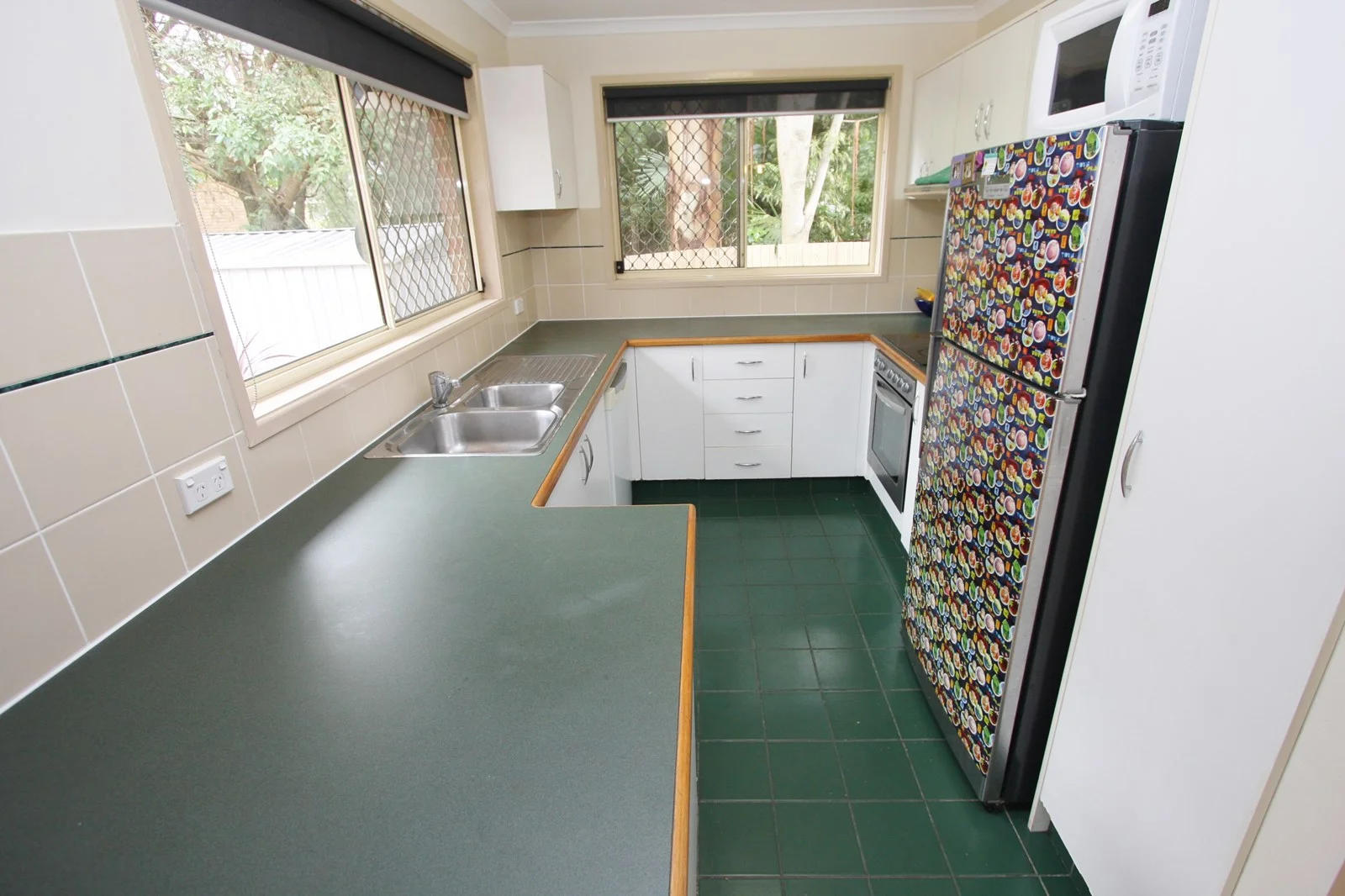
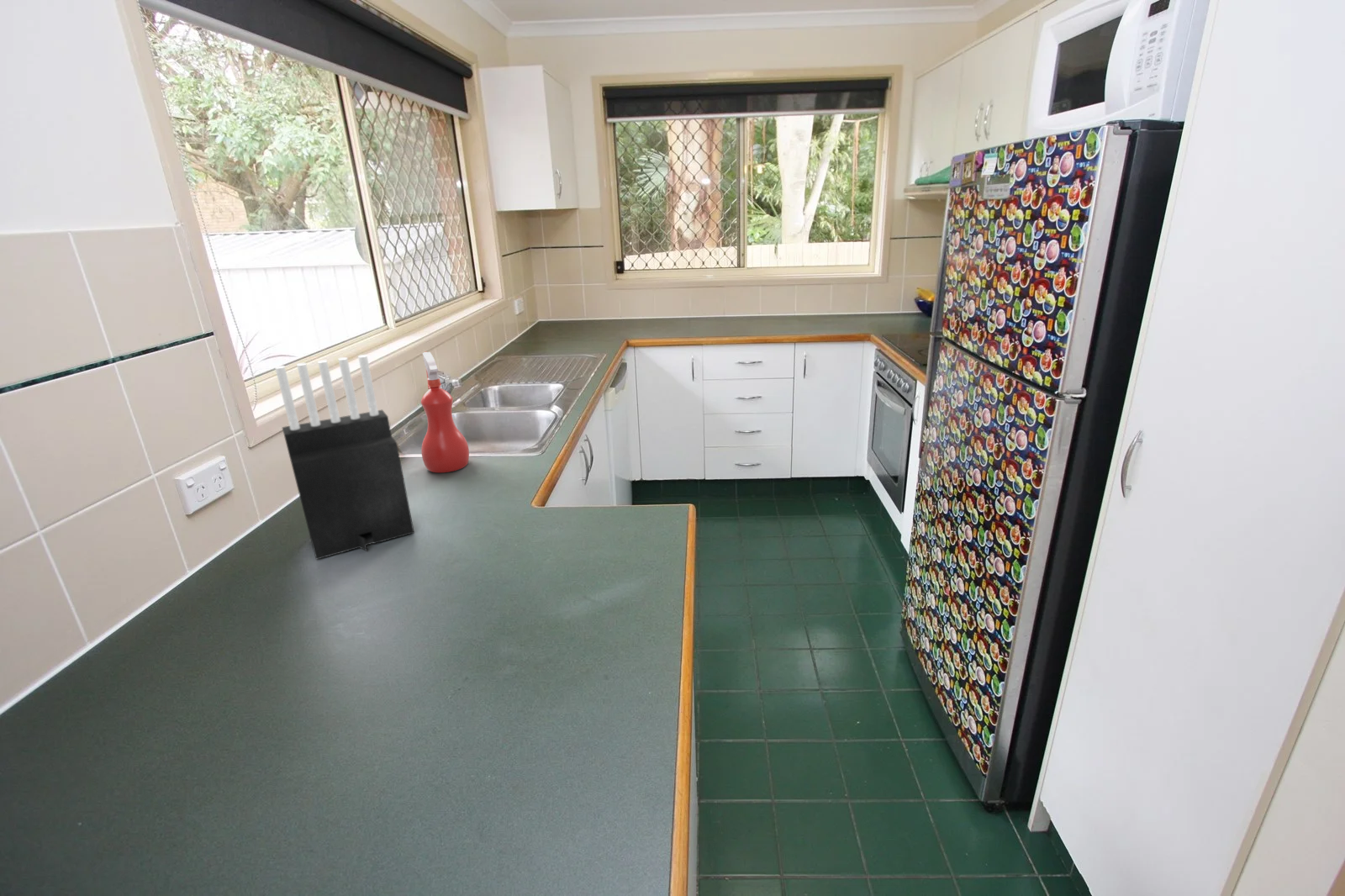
+ knife block [274,354,415,561]
+ spray bottle [420,351,470,473]
